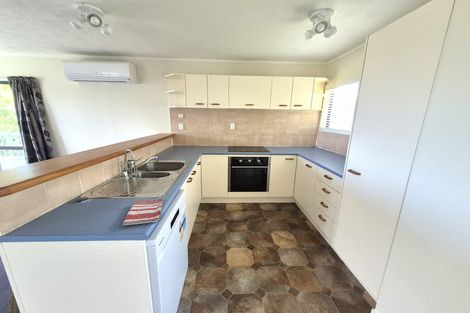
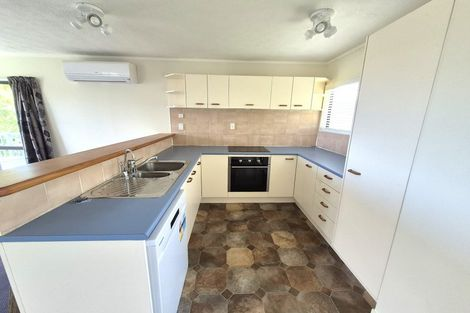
- dish towel [122,198,164,226]
